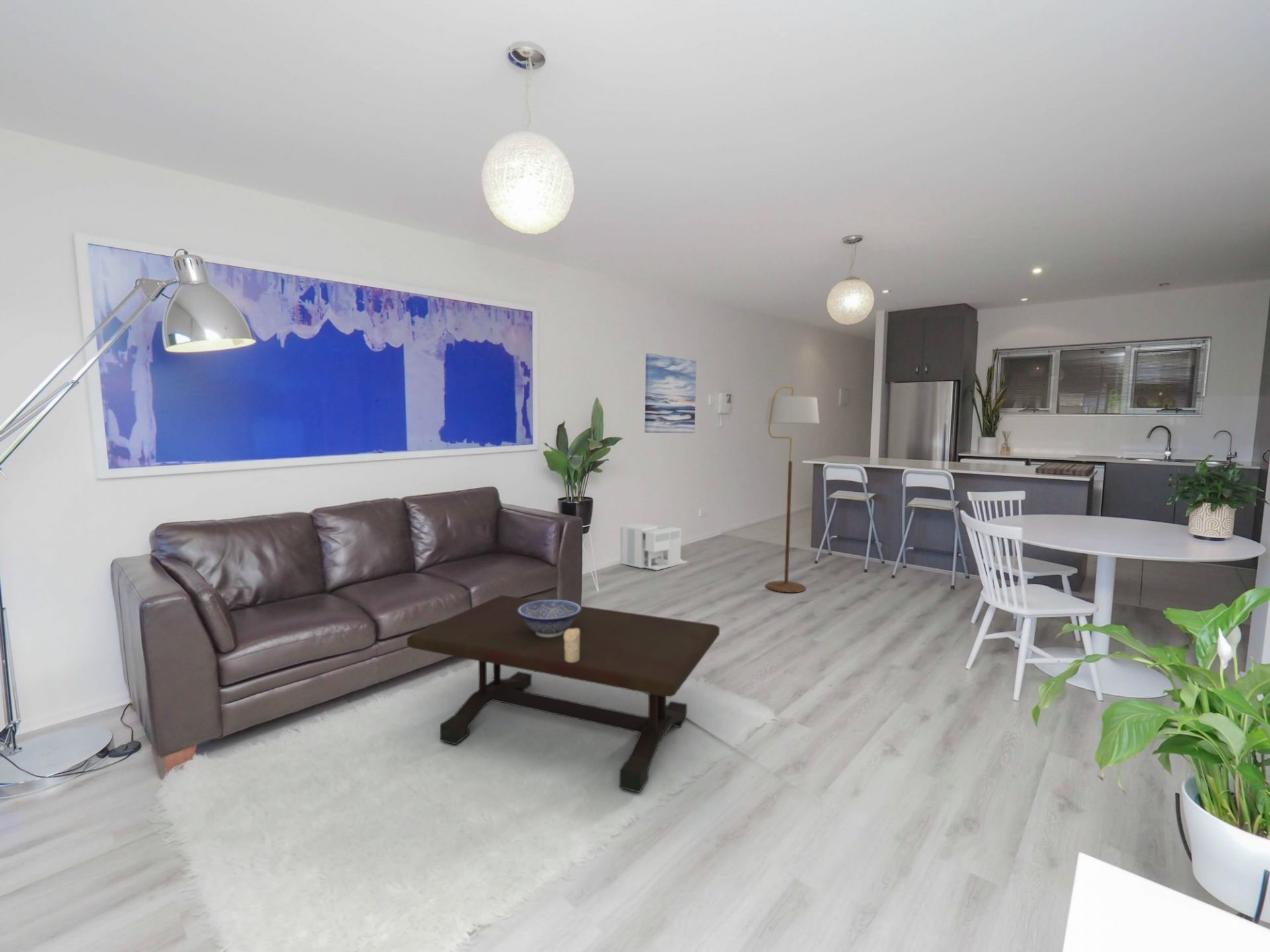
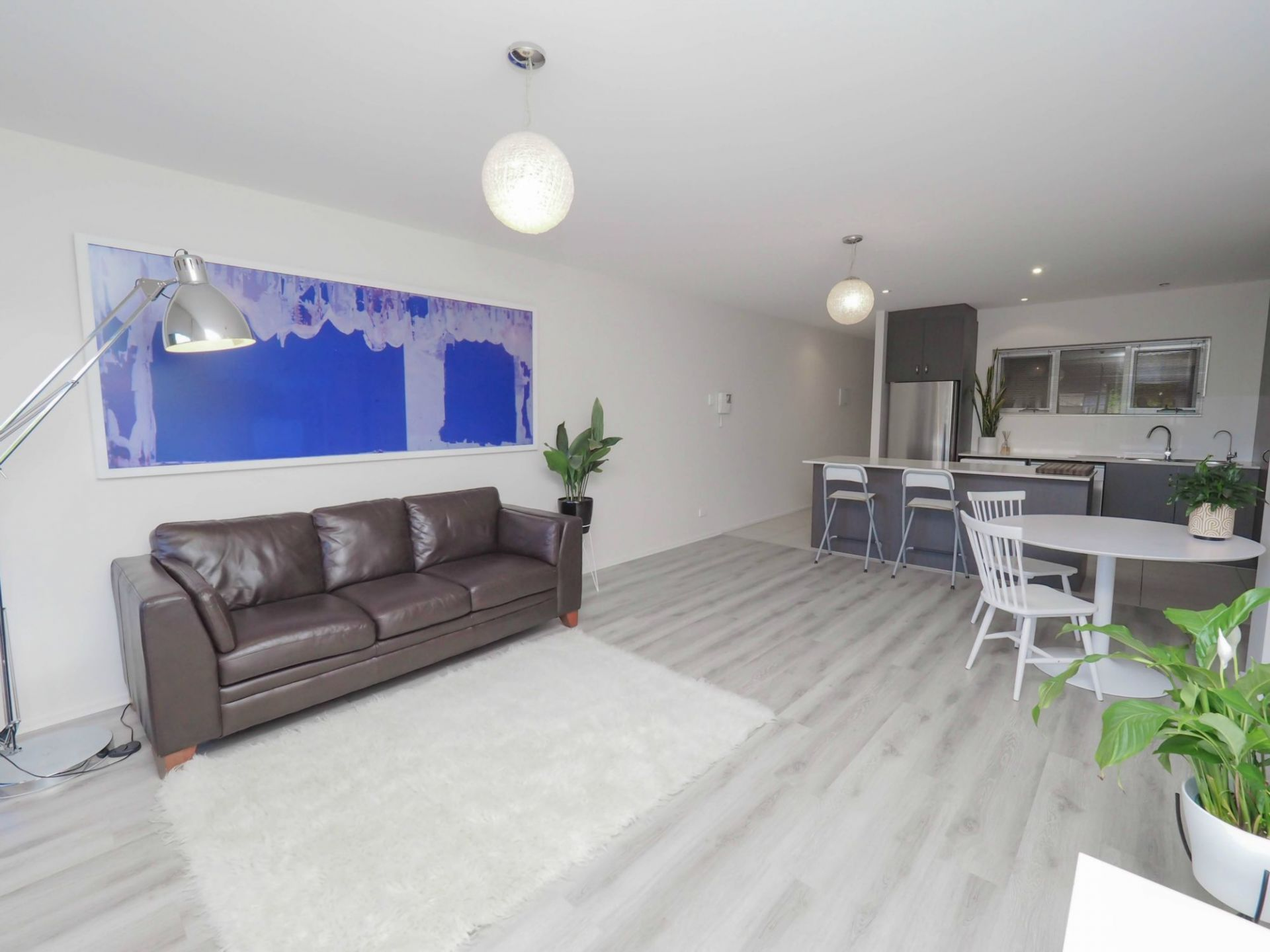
- candle [564,628,580,662]
- coffee table [406,594,720,793]
- wall art [644,352,697,434]
- floor lamp [764,385,820,593]
- architectural model [620,522,689,571]
- decorative bowl [517,599,582,637]
